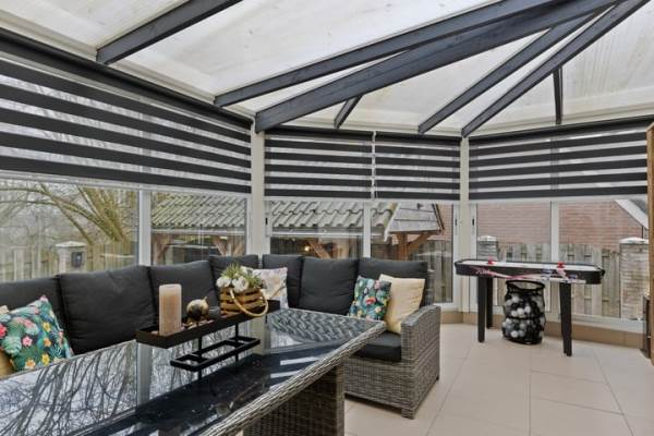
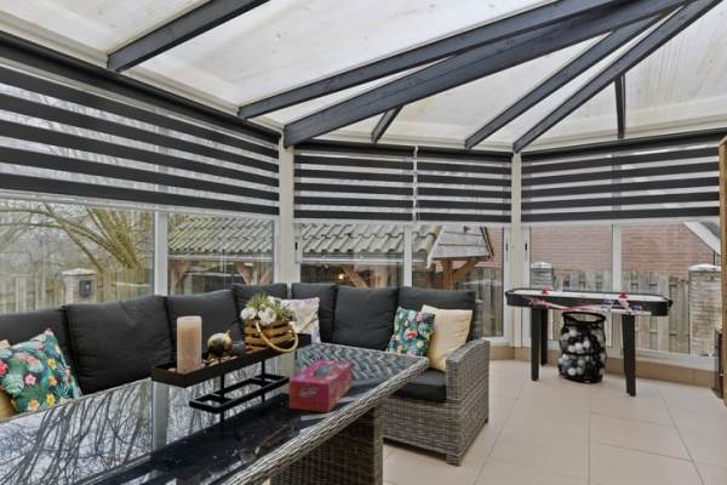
+ tissue box [288,359,353,413]
